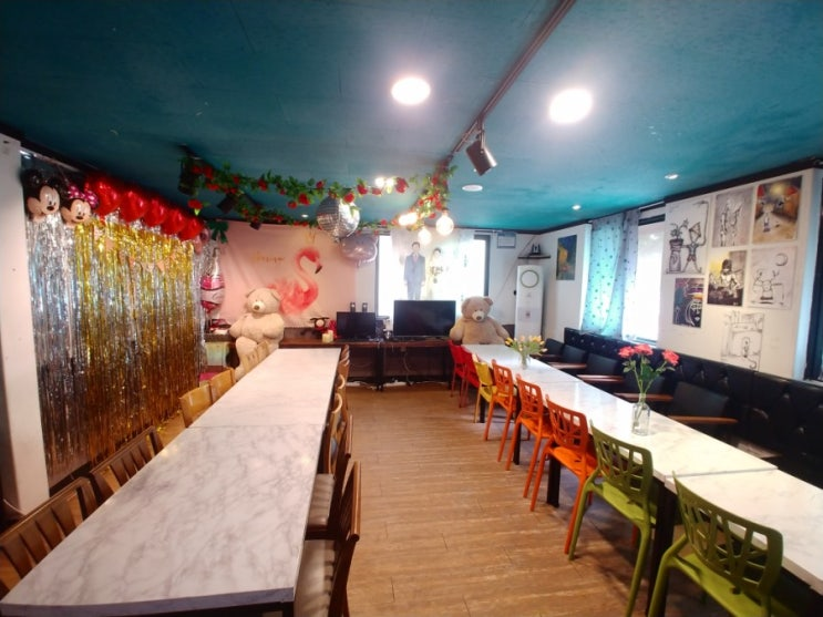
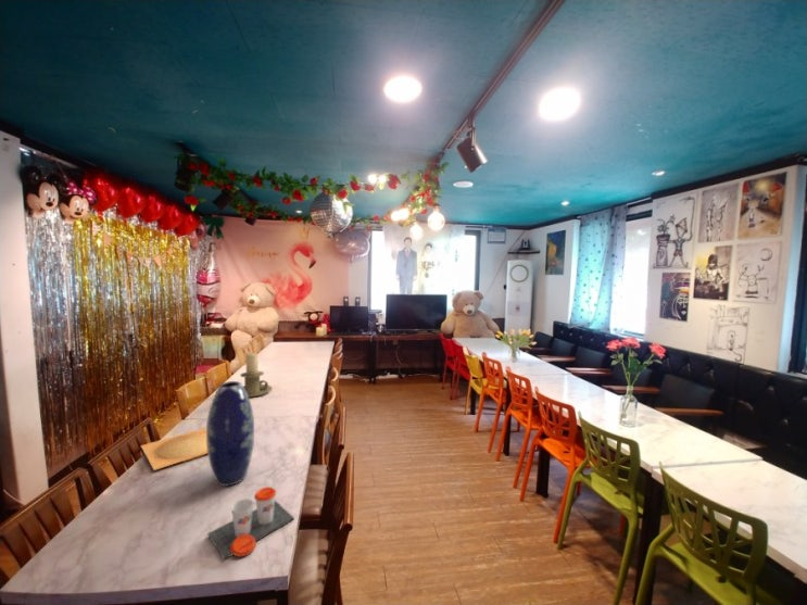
+ cup [207,486,295,560]
+ candle holder [239,352,274,399]
+ plate [140,427,207,471]
+ vase [205,380,255,487]
